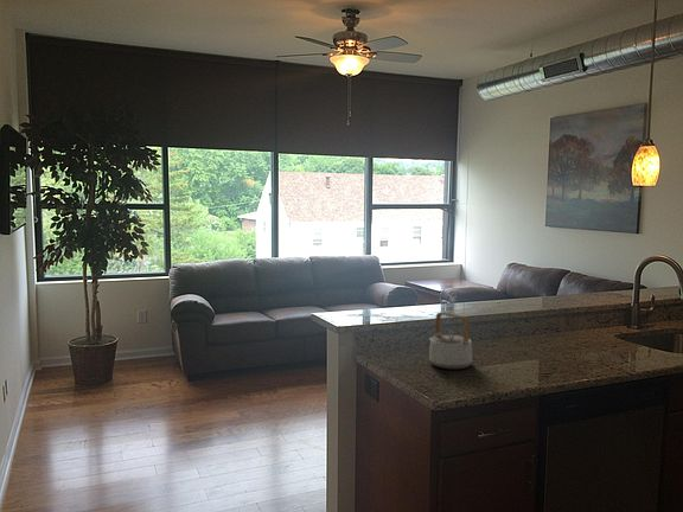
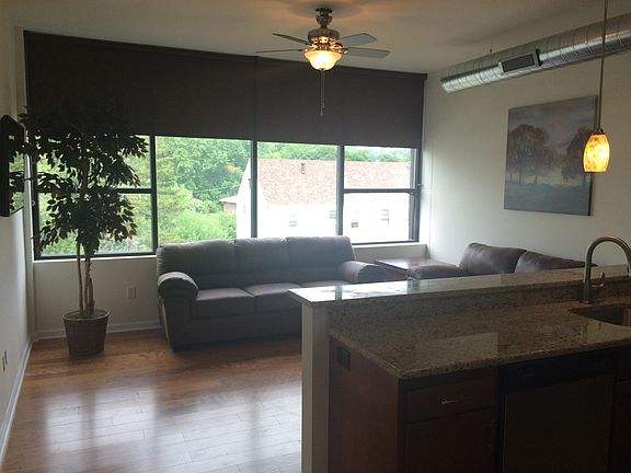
- teapot [428,311,473,370]
